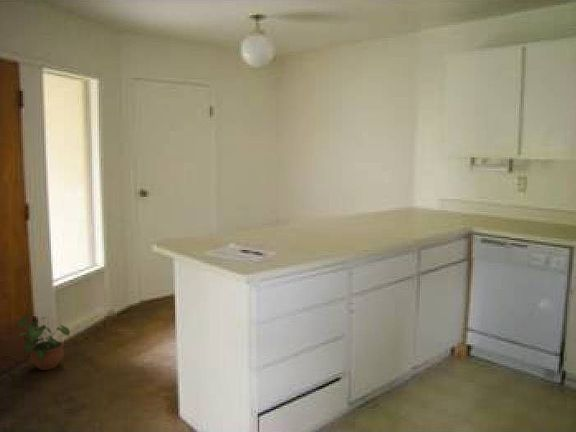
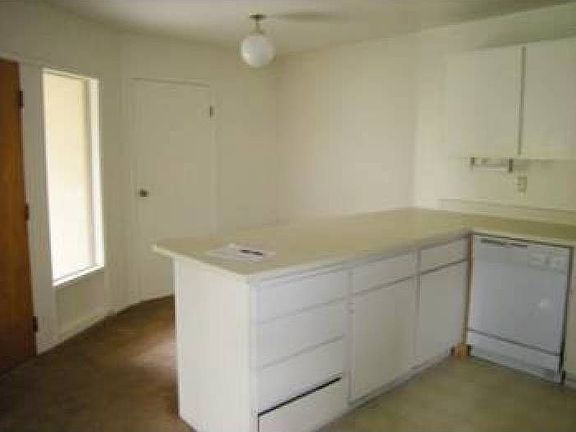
- potted plant [16,313,71,371]
